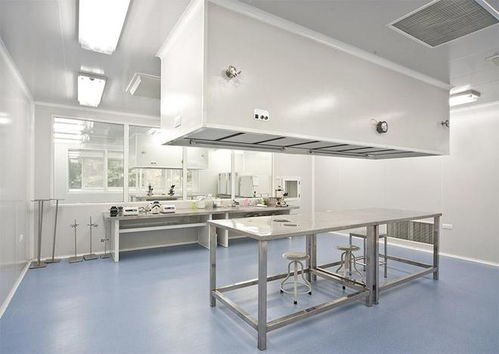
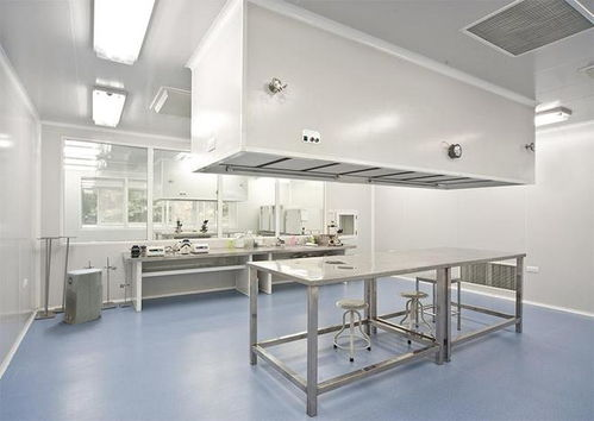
+ air purifier [62,268,104,326]
